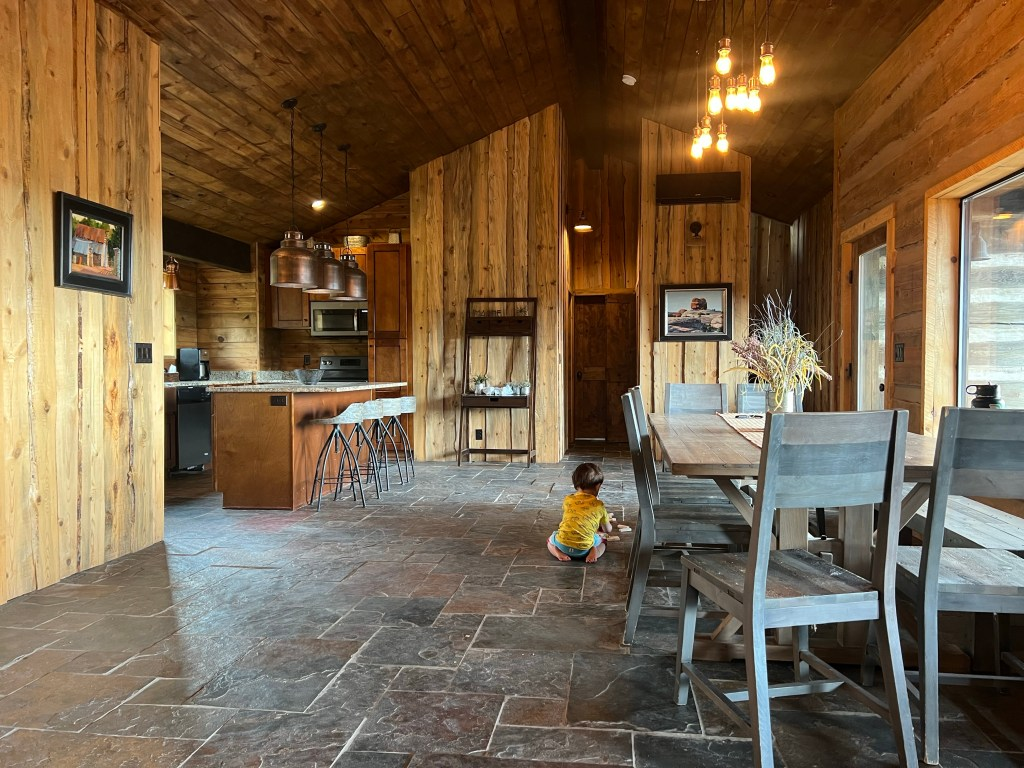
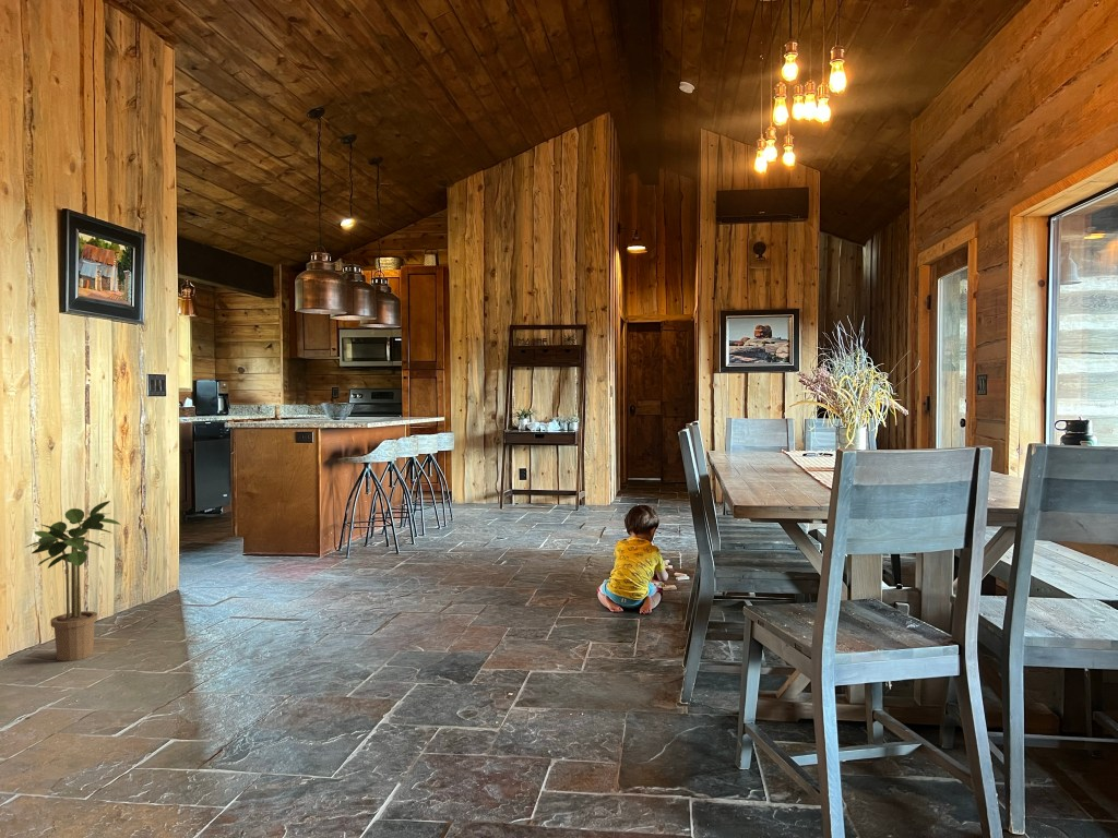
+ potted plant [24,500,121,662]
